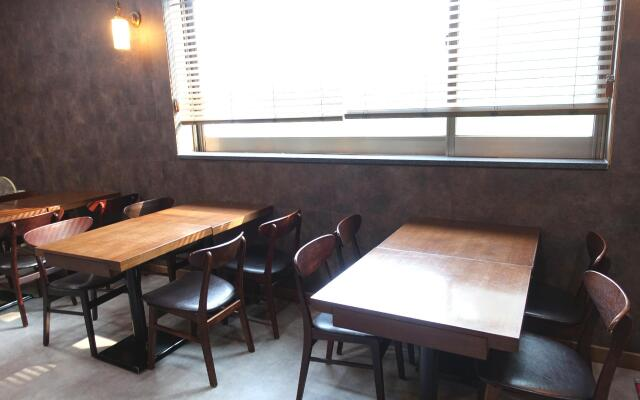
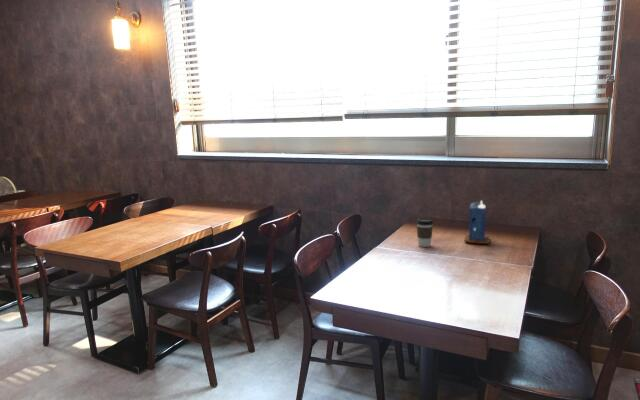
+ coffee cup [415,217,434,248]
+ candle [463,199,490,245]
